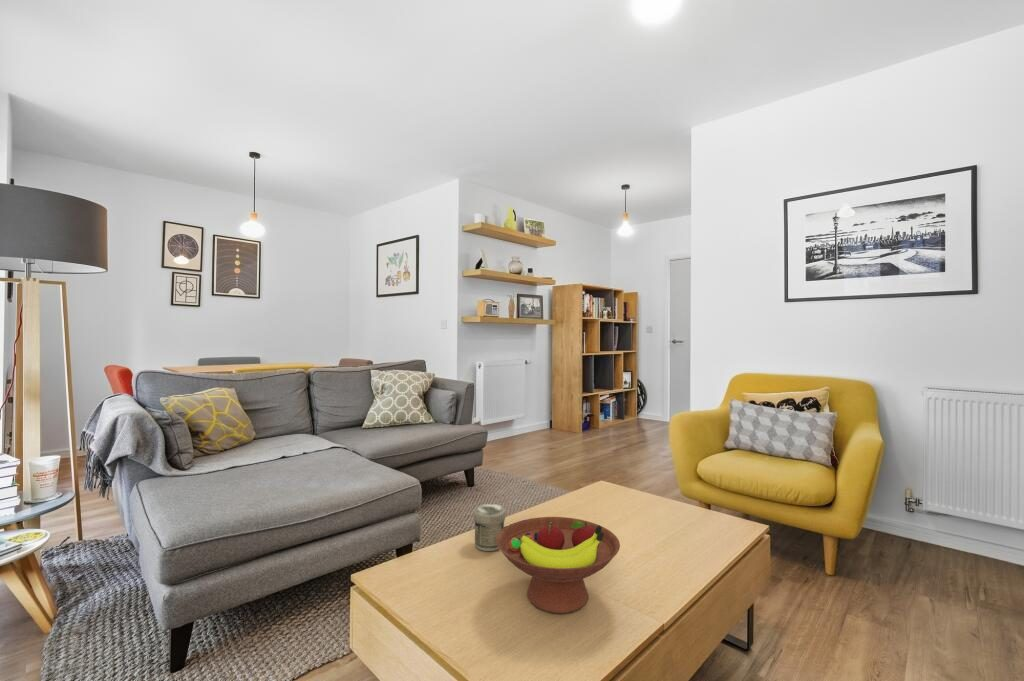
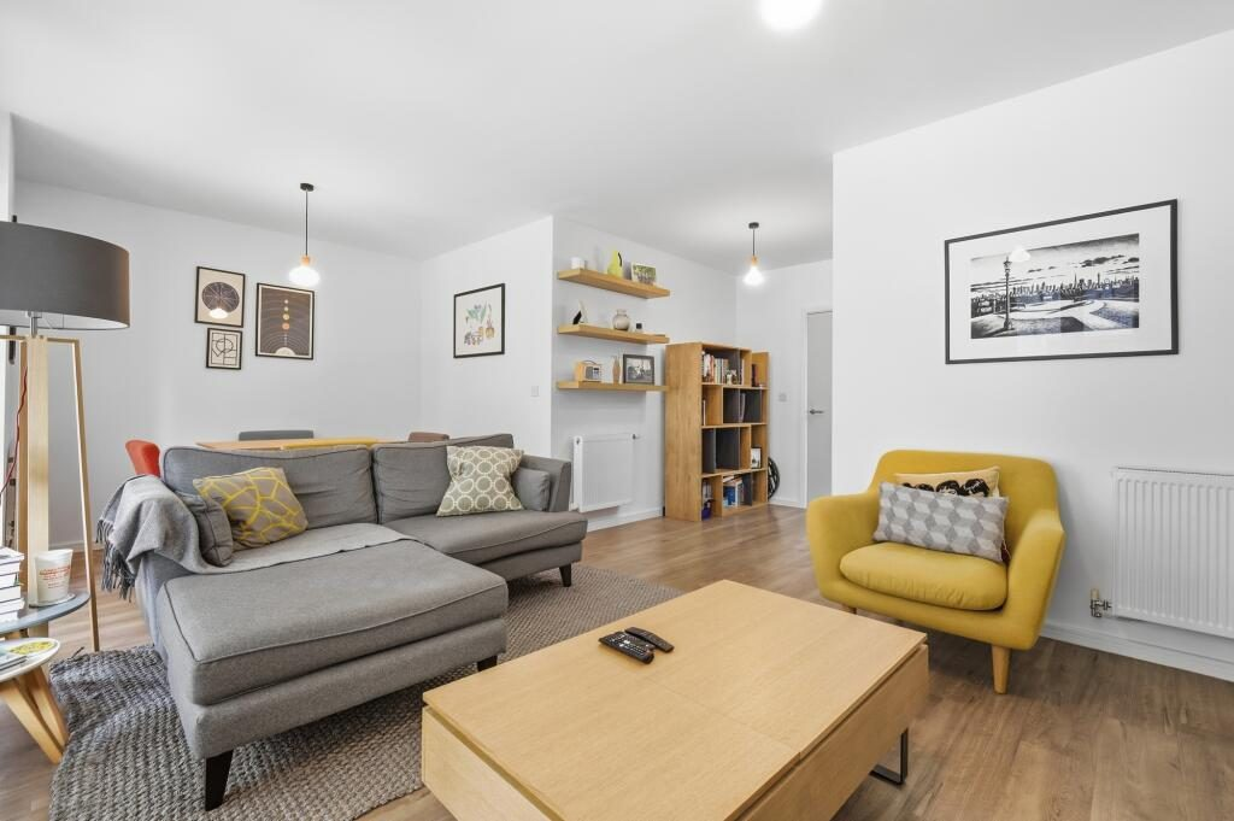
- fruit bowl [497,516,621,615]
- jar [473,503,506,552]
